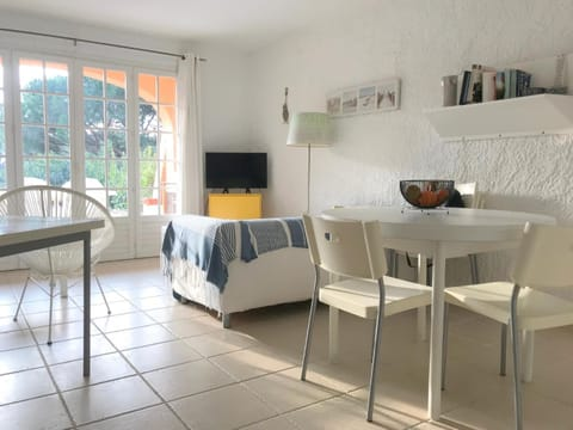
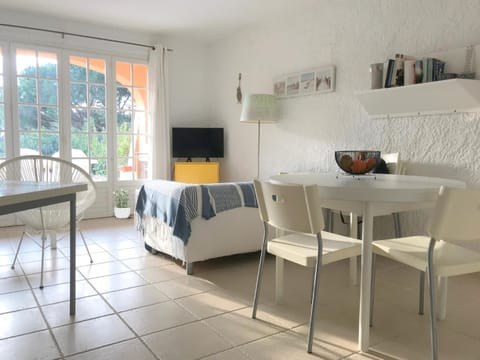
+ potted plant [112,187,131,219]
